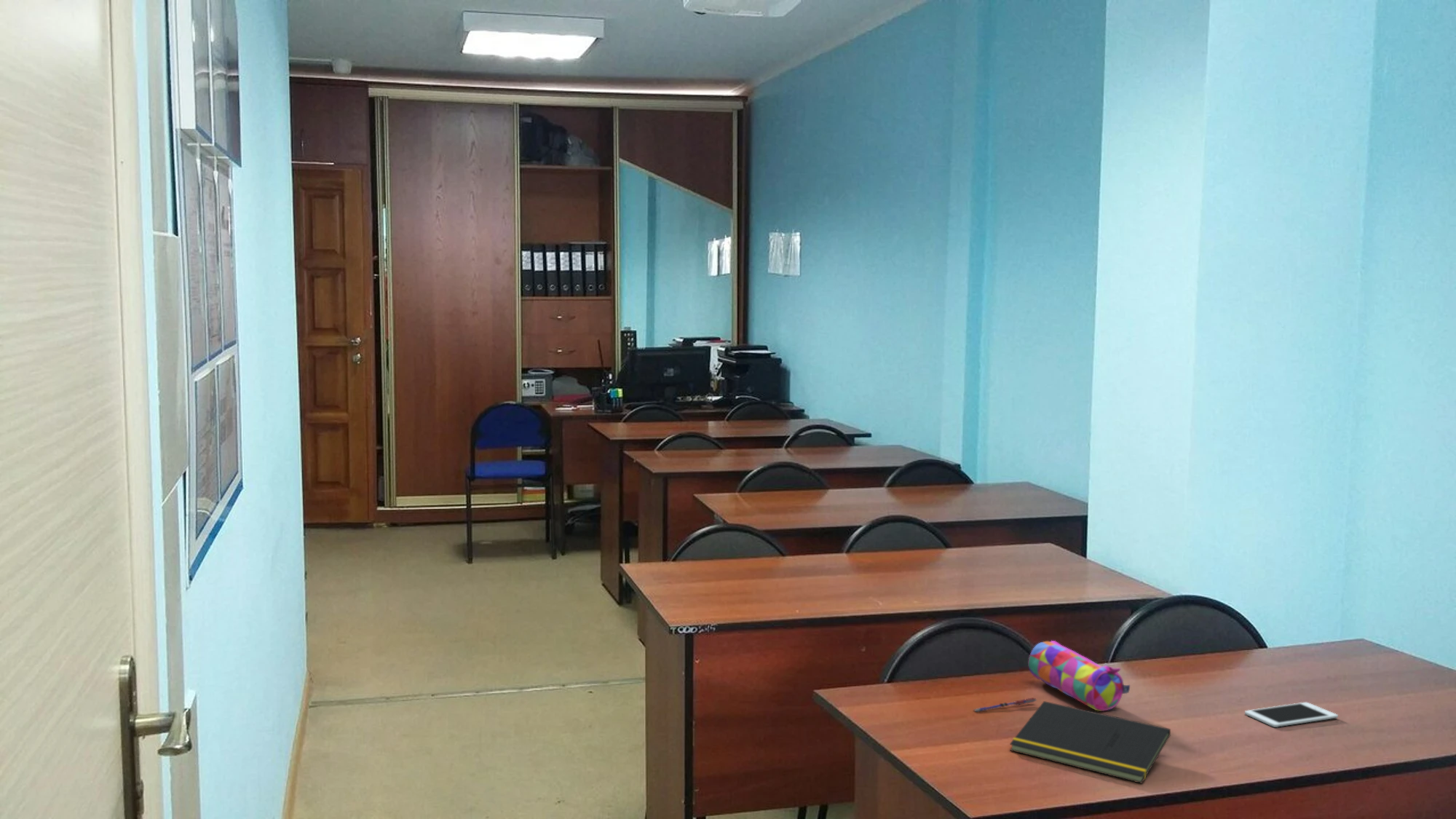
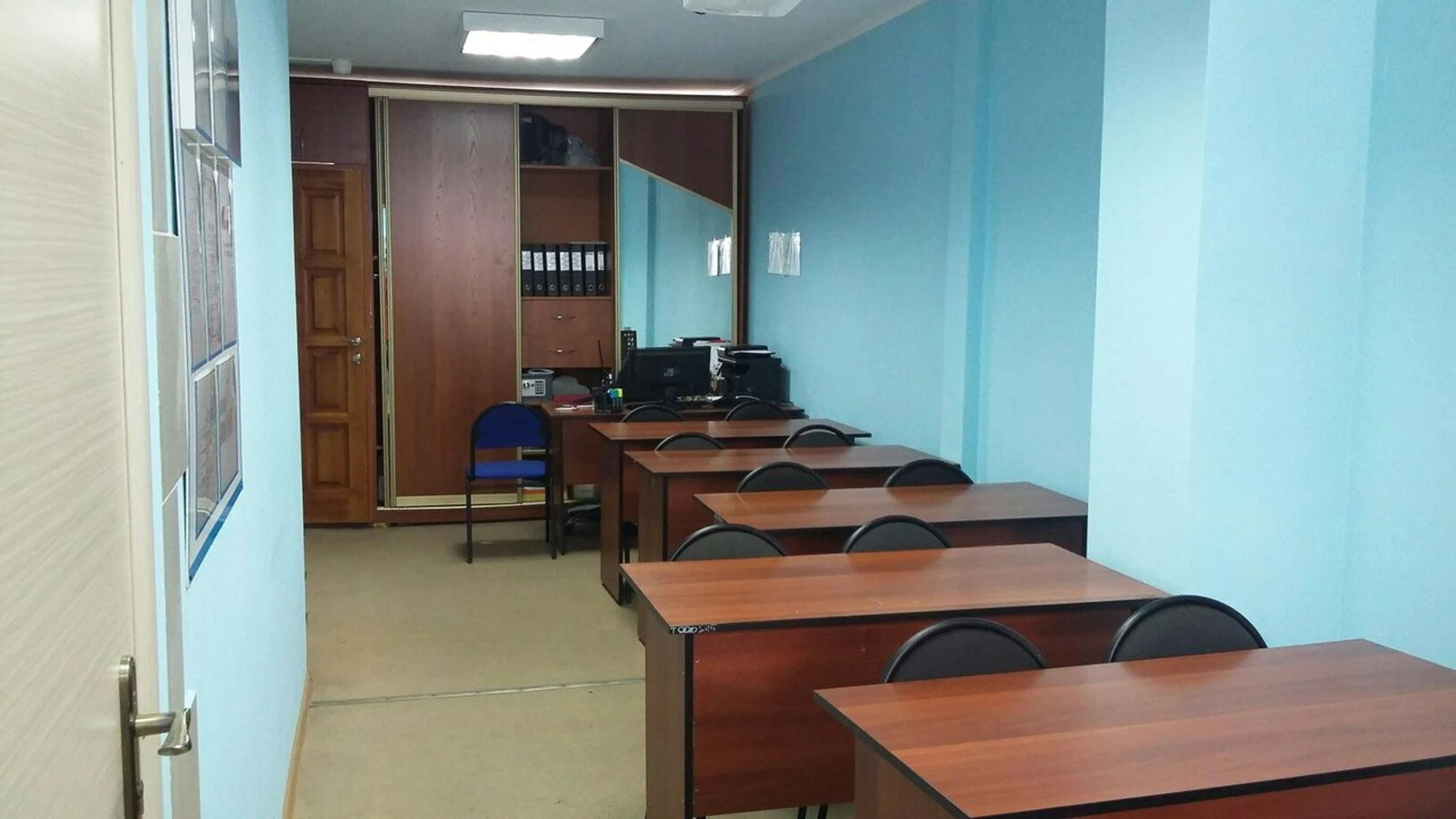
- pen [973,697,1037,713]
- notepad [1009,700,1171,784]
- pencil case [1028,640,1131,712]
- cell phone [1244,702,1339,728]
